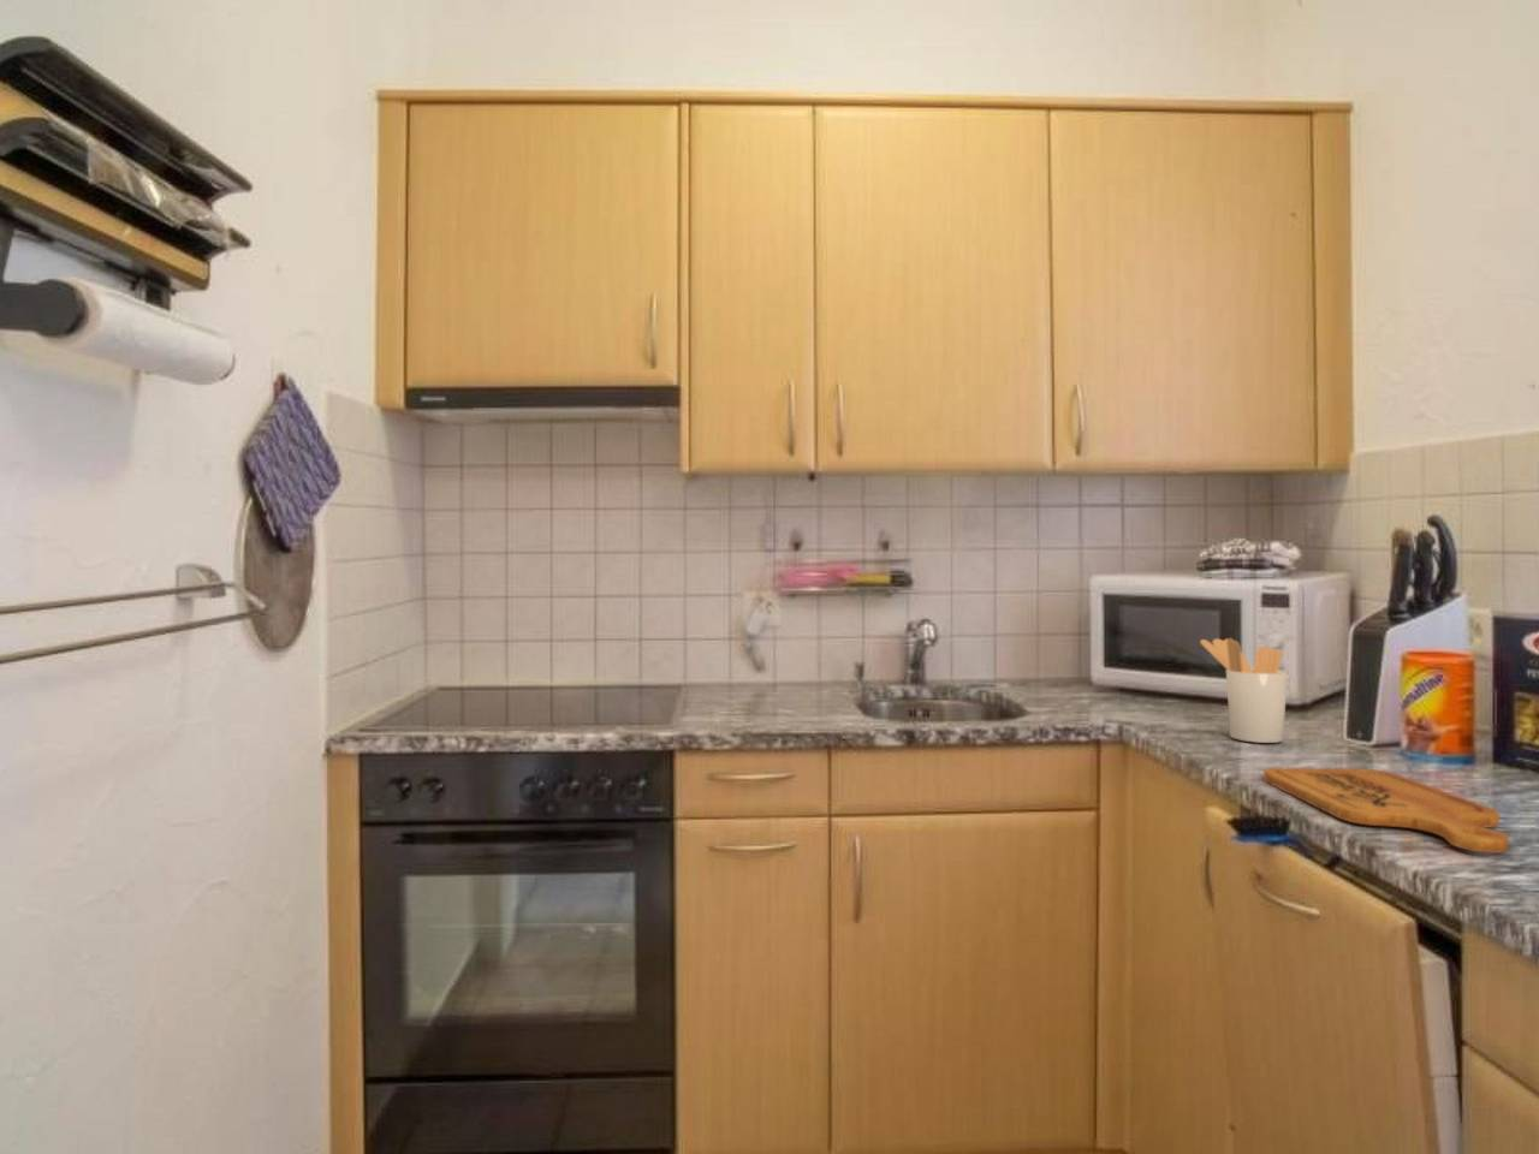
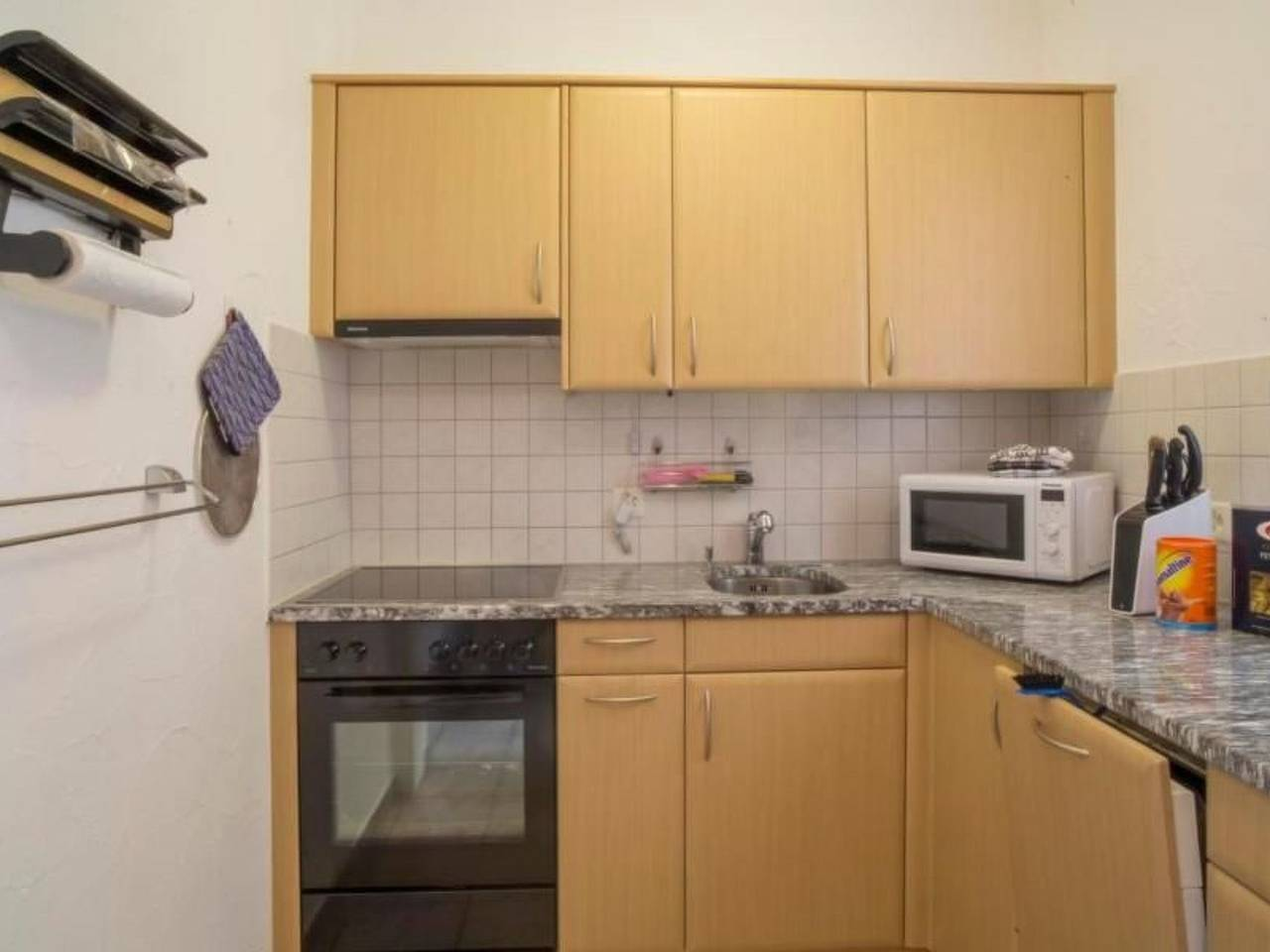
- cutting board [1263,767,1510,855]
- utensil holder [1198,638,1289,744]
